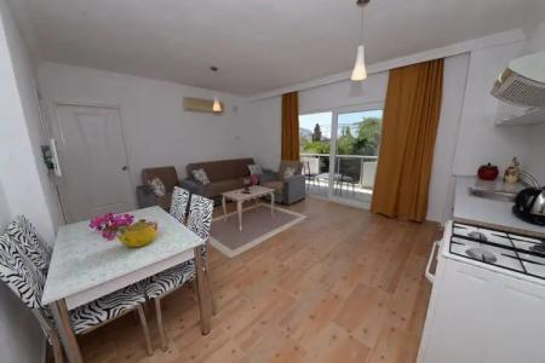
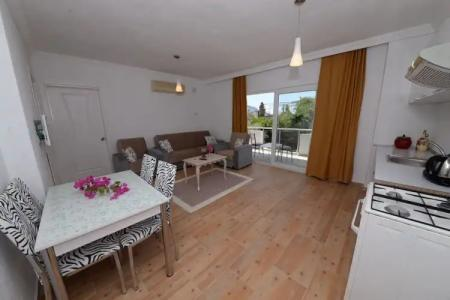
- teapot [113,220,159,248]
